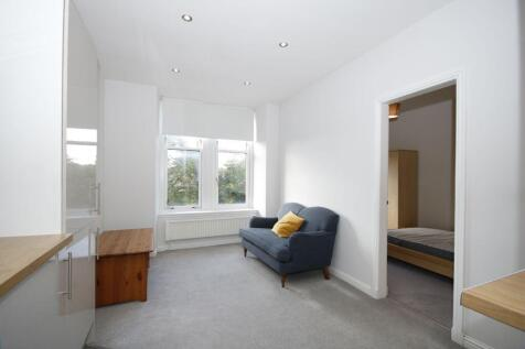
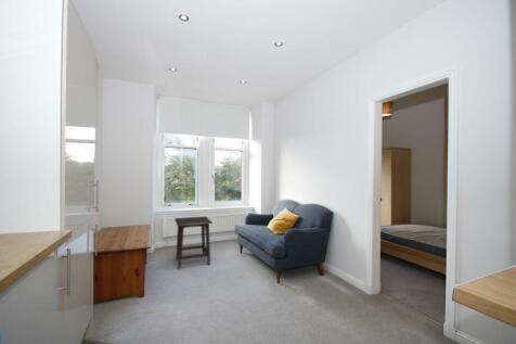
+ side table [173,215,214,271]
